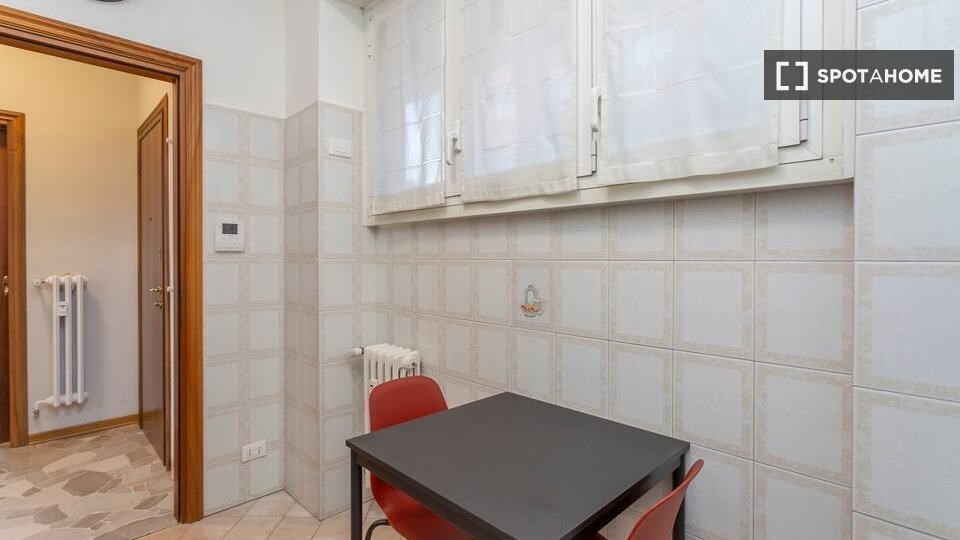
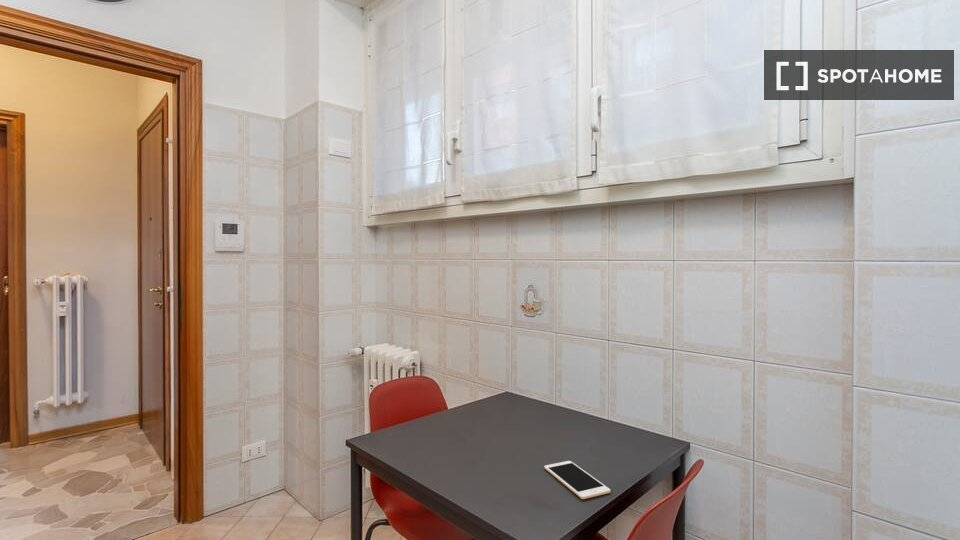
+ cell phone [543,460,612,500]
